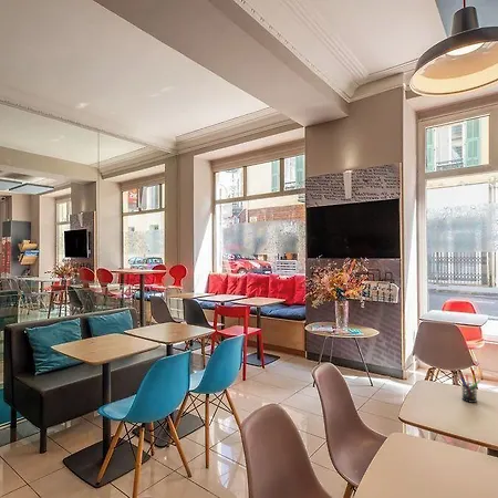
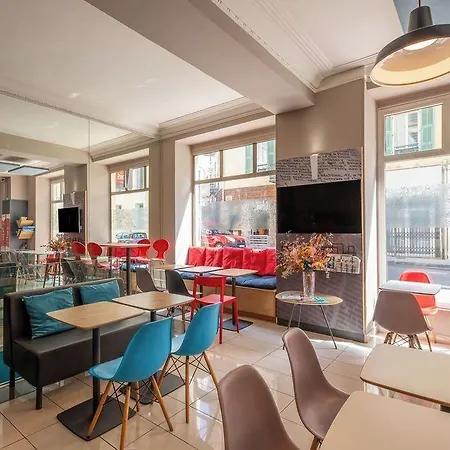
- pen holder [458,374,481,404]
